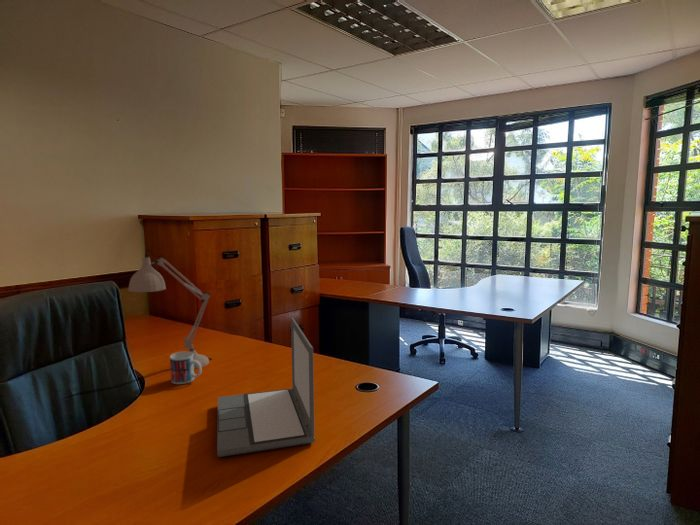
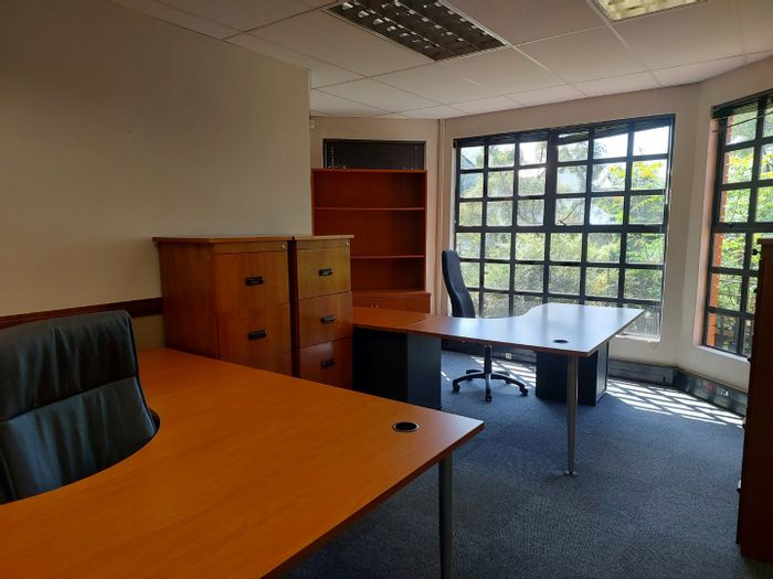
- desk lamp [127,249,213,370]
- mug [169,351,203,385]
- laptop [216,316,316,458]
